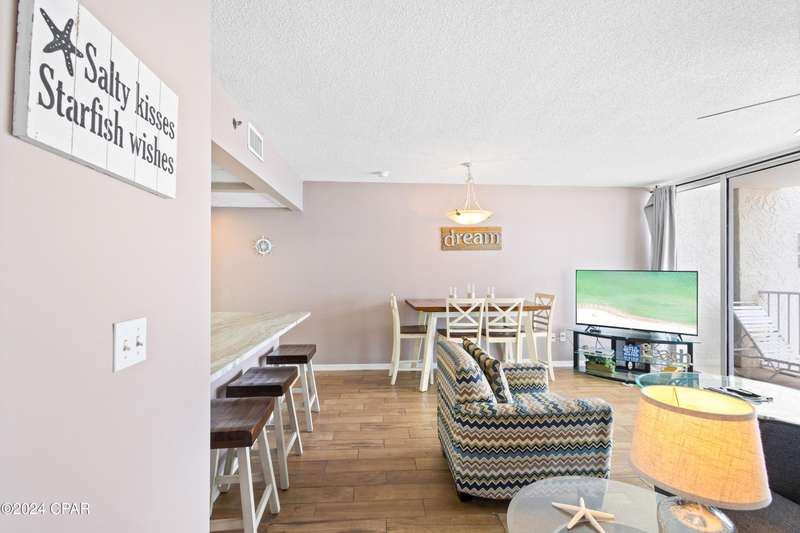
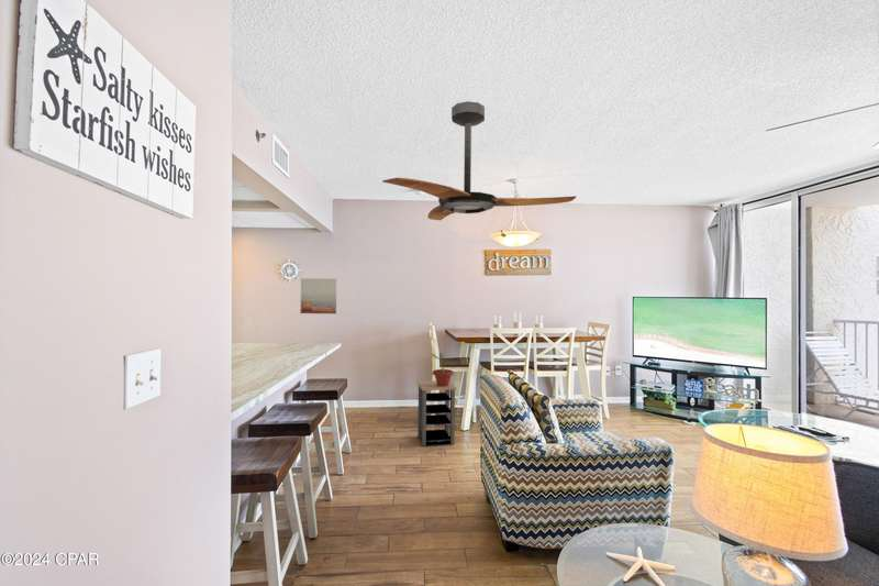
+ wall art [299,277,337,314]
+ ceiling fan [381,100,577,222]
+ side table [416,379,457,447]
+ potted plant [431,352,455,387]
